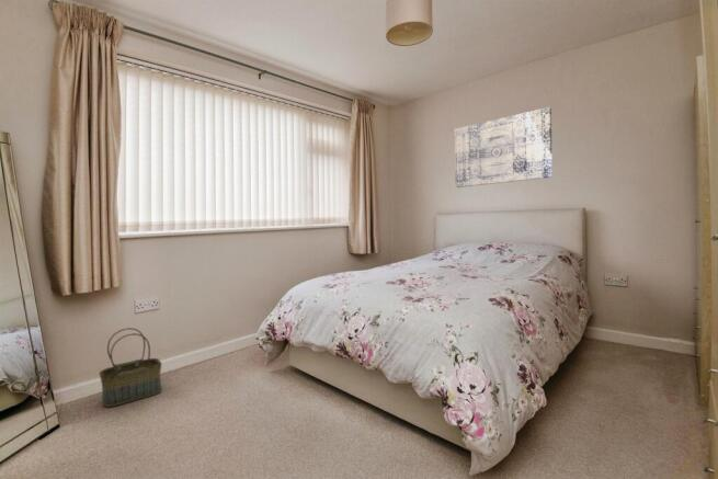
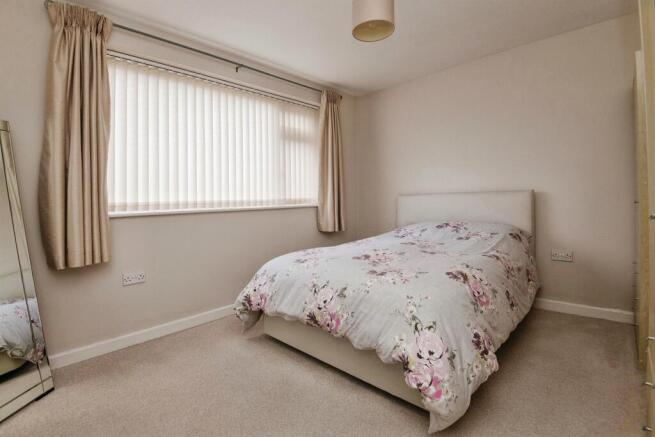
- basket [98,327,162,409]
- wall art [454,106,554,189]
